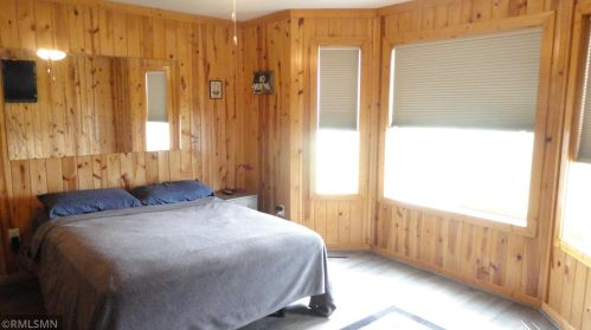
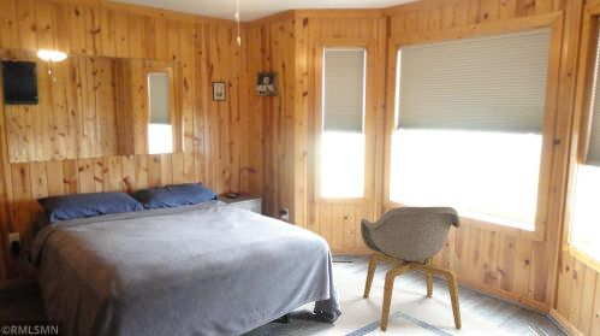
+ armchair [360,206,463,334]
